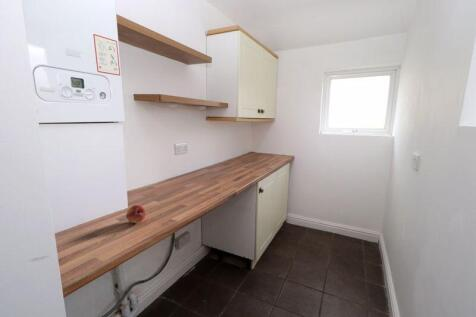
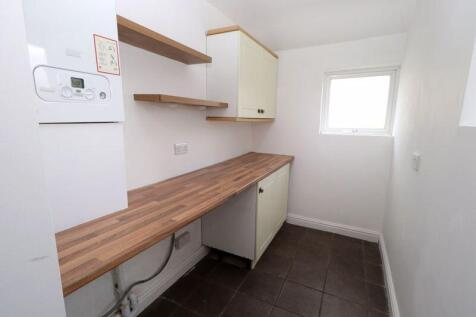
- fruit [125,204,147,224]
